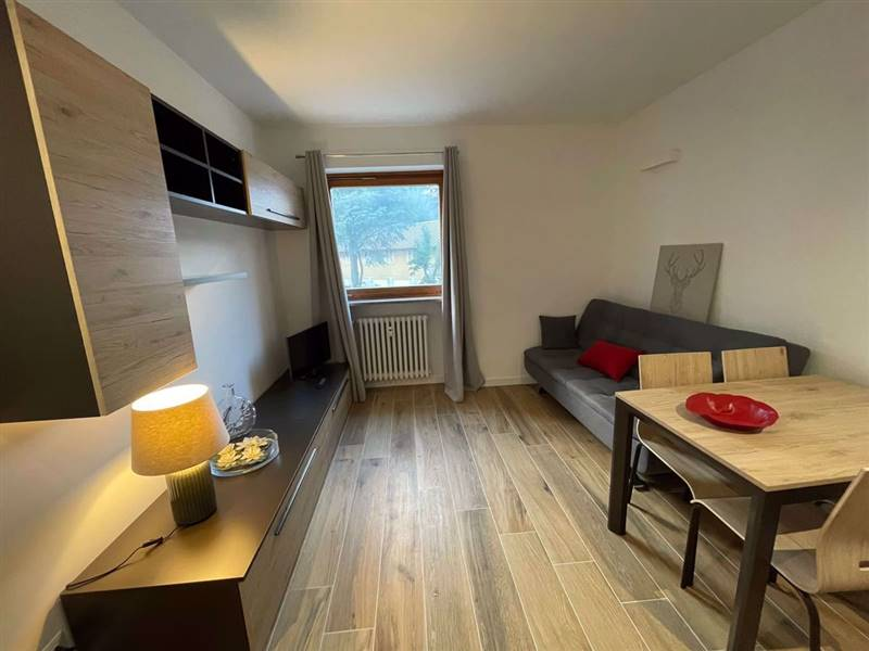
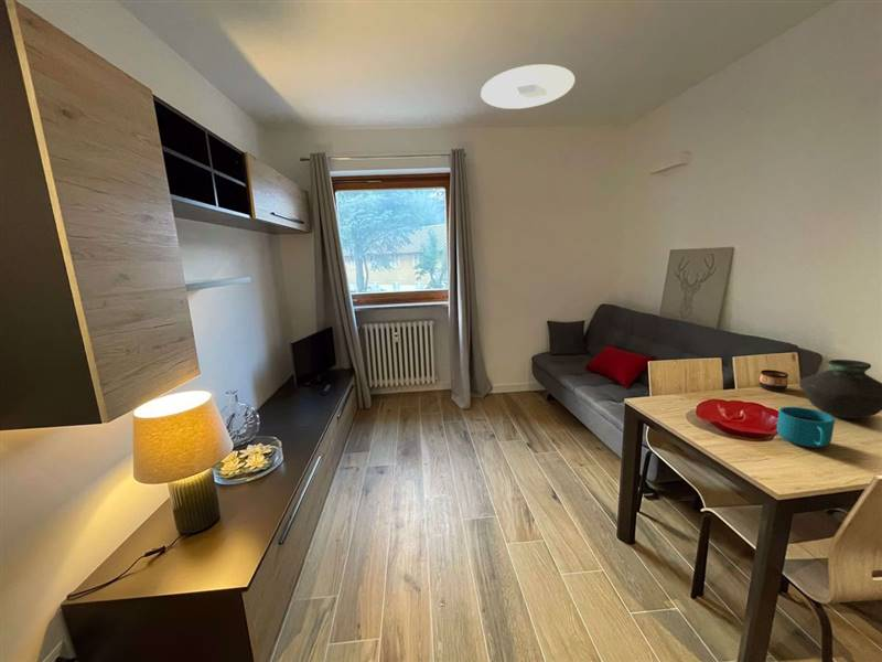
+ cup [776,406,836,448]
+ vase [798,359,882,419]
+ cup [759,369,789,393]
+ ceiling light [480,63,576,110]
